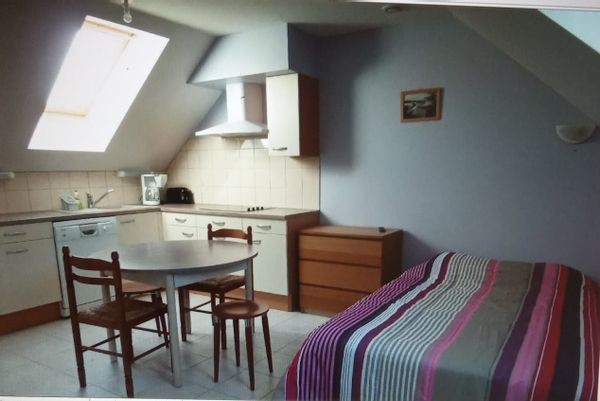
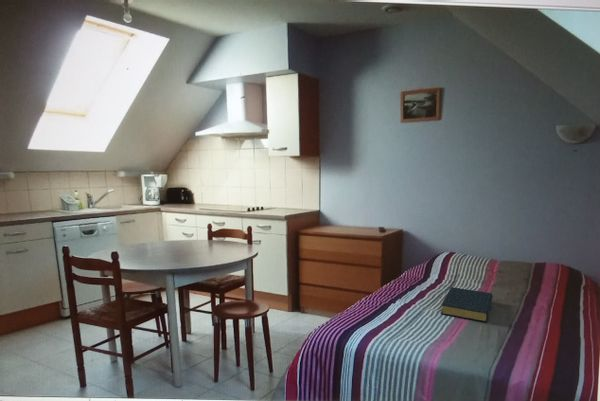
+ hardback book [440,286,493,323]
